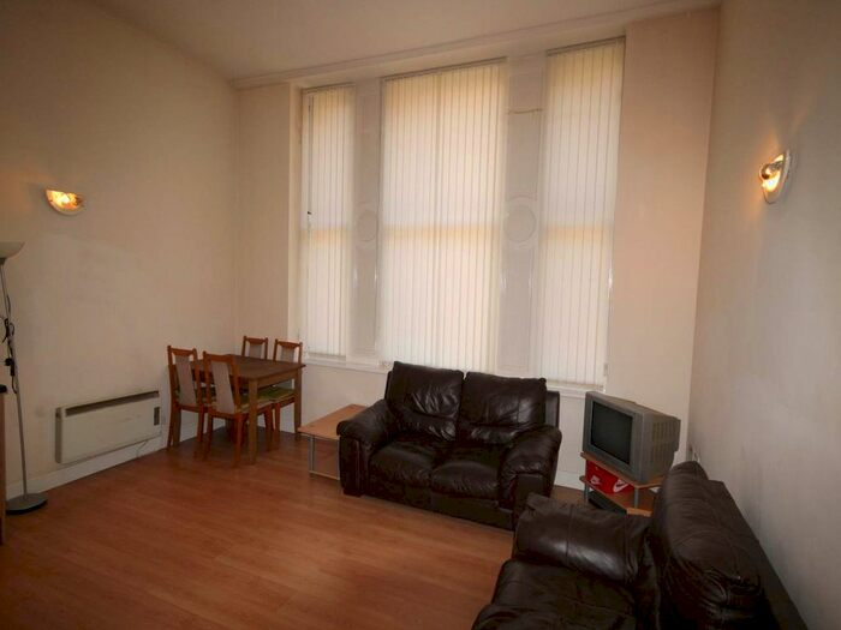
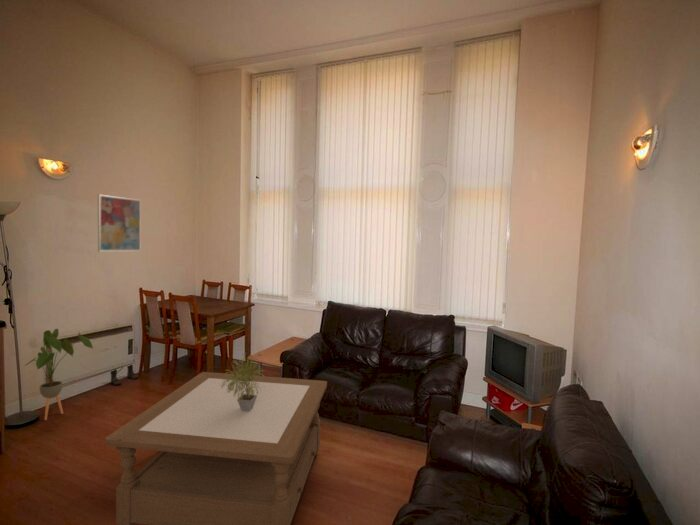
+ coffee table [105,371,328,525]
+ boots [109,364,139,386]
+ house plant [24,328,94,421]
+ potted plant [221,351,265,411]
+ wall art [97,193,142,253]
